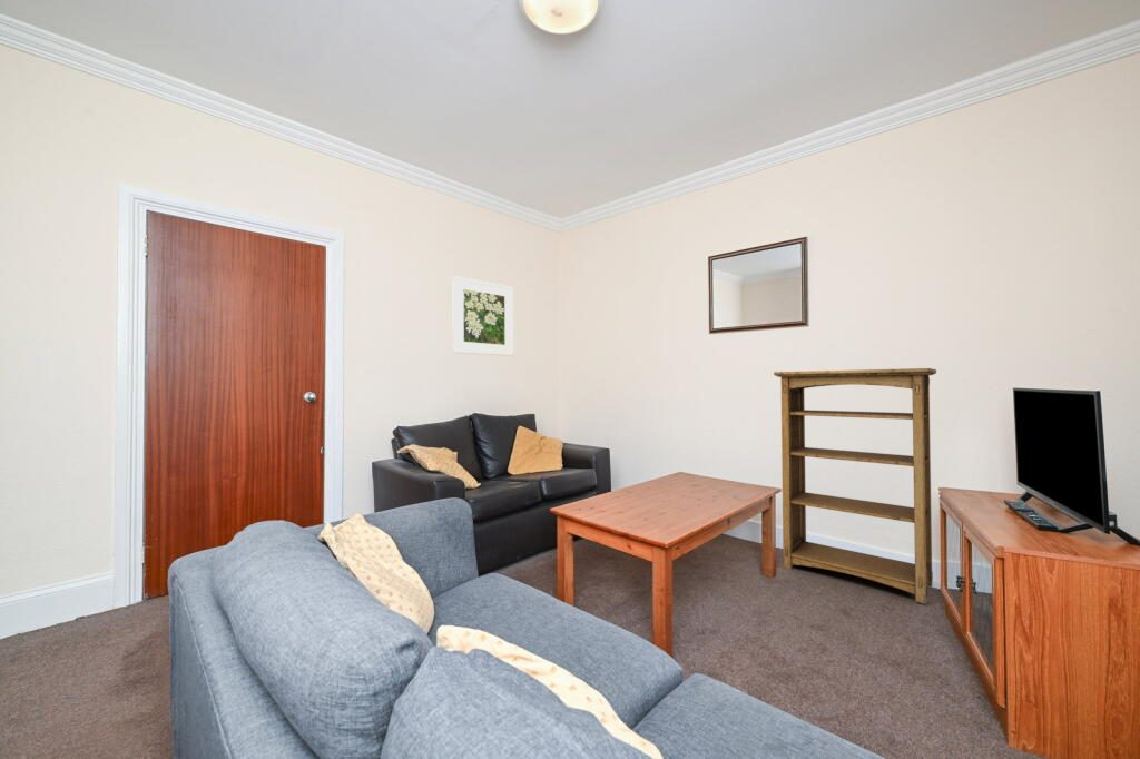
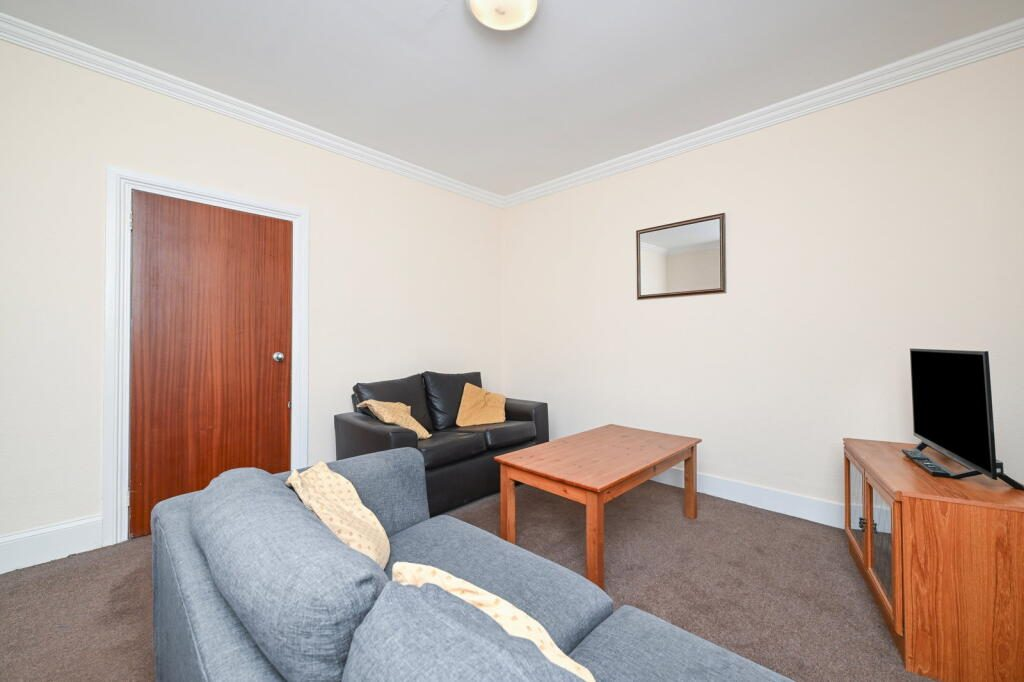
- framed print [451,275,514,357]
- bookshelf [773,367,937,605]
